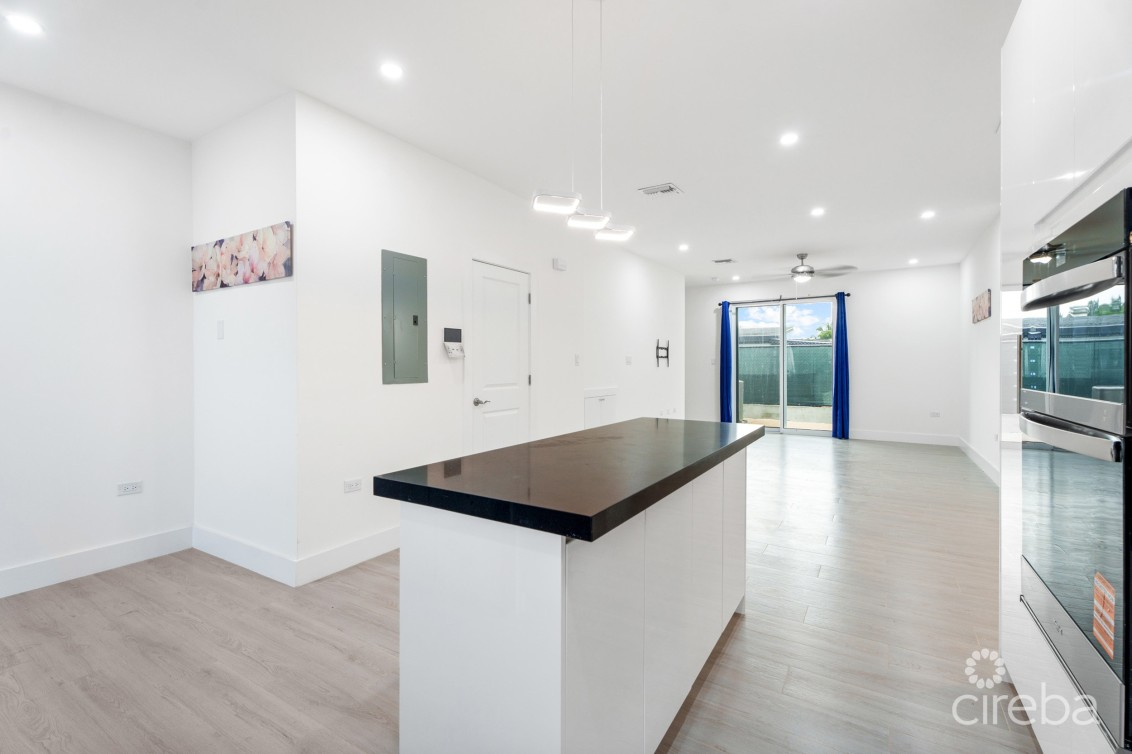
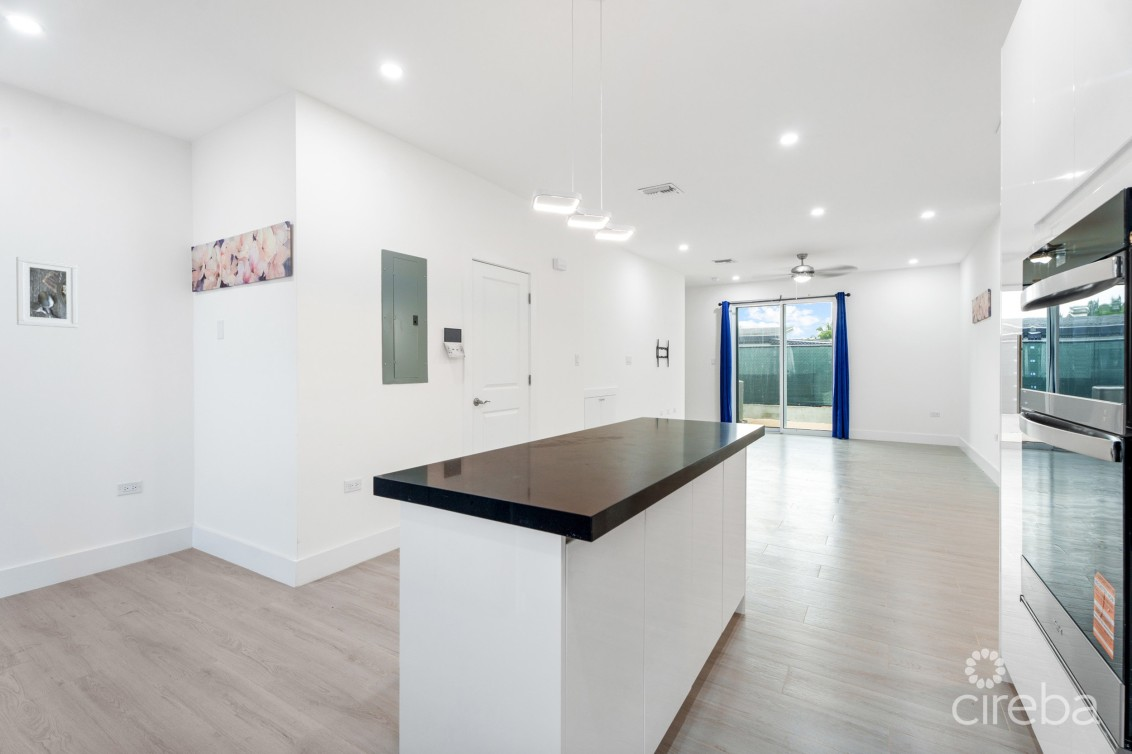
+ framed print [15,256,79,329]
